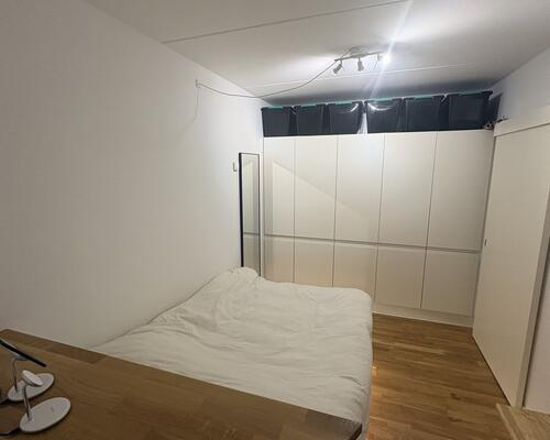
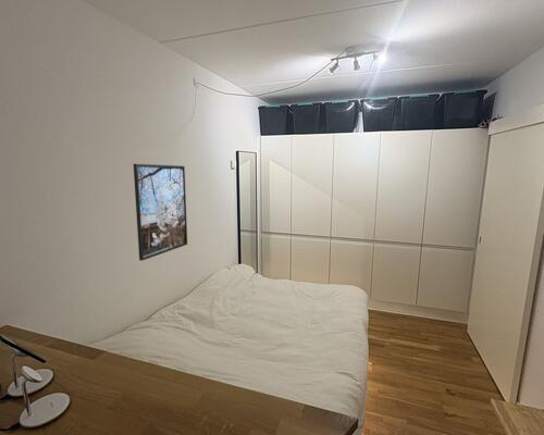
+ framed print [133,163,188,262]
